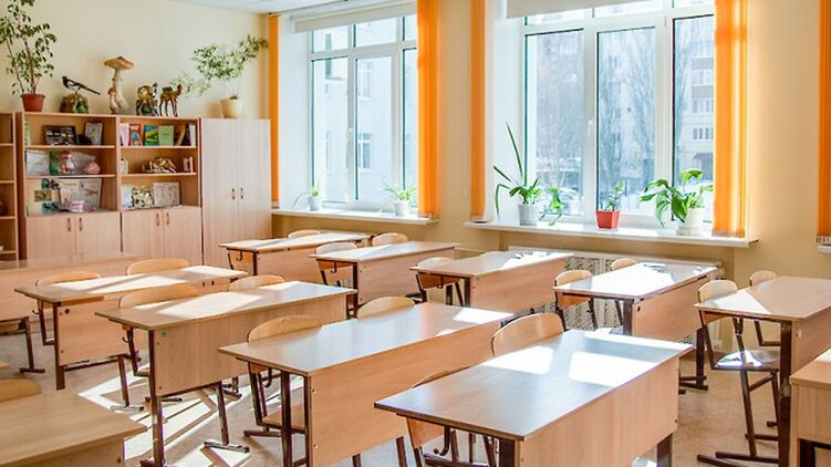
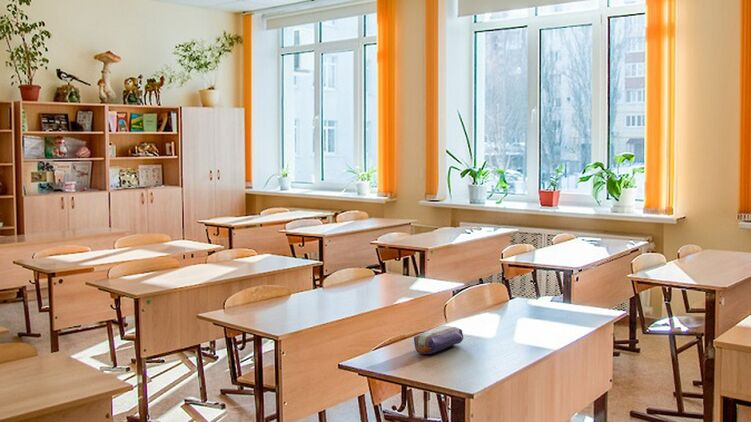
+ pencil case [413,325,464,355]
